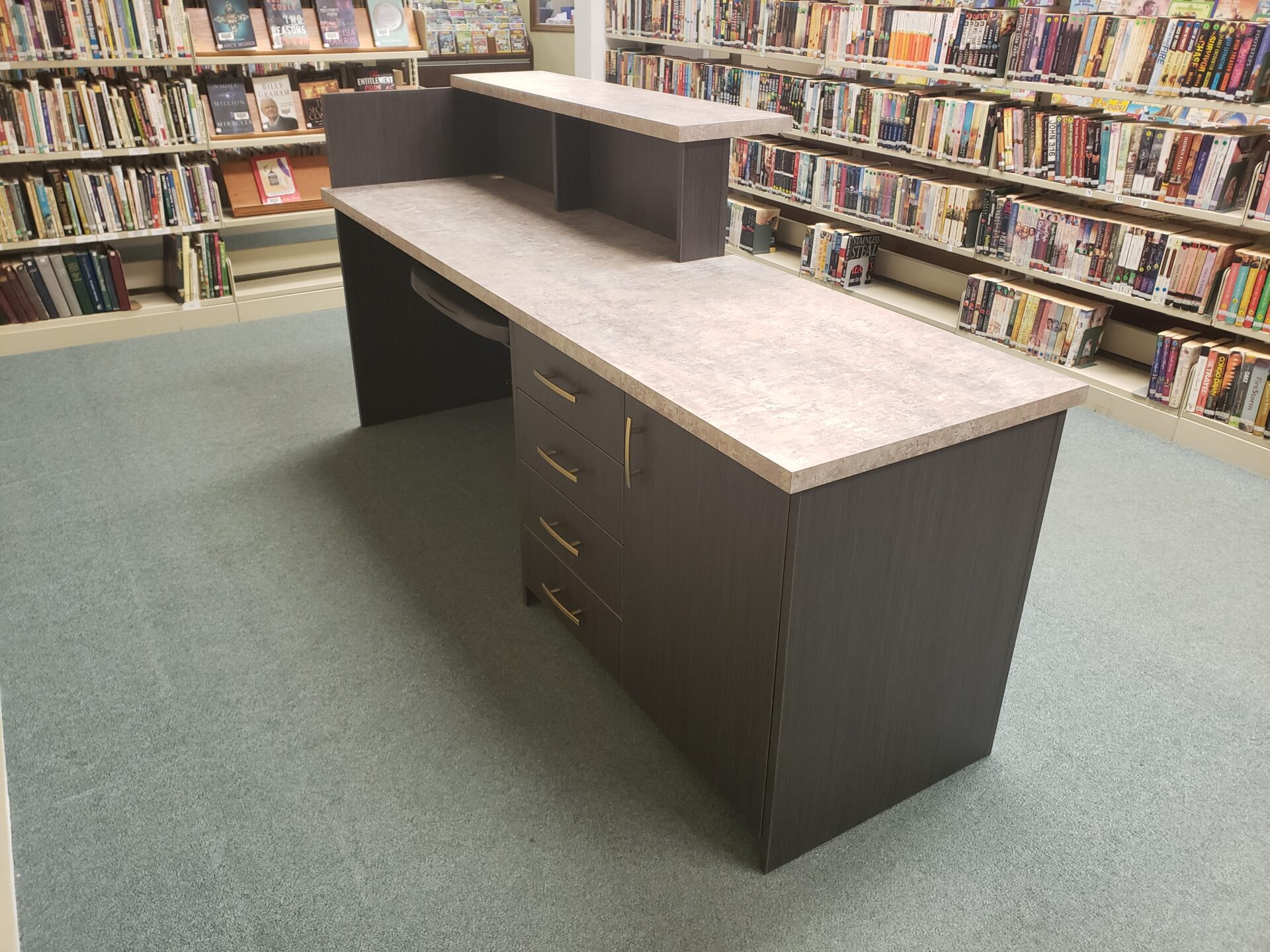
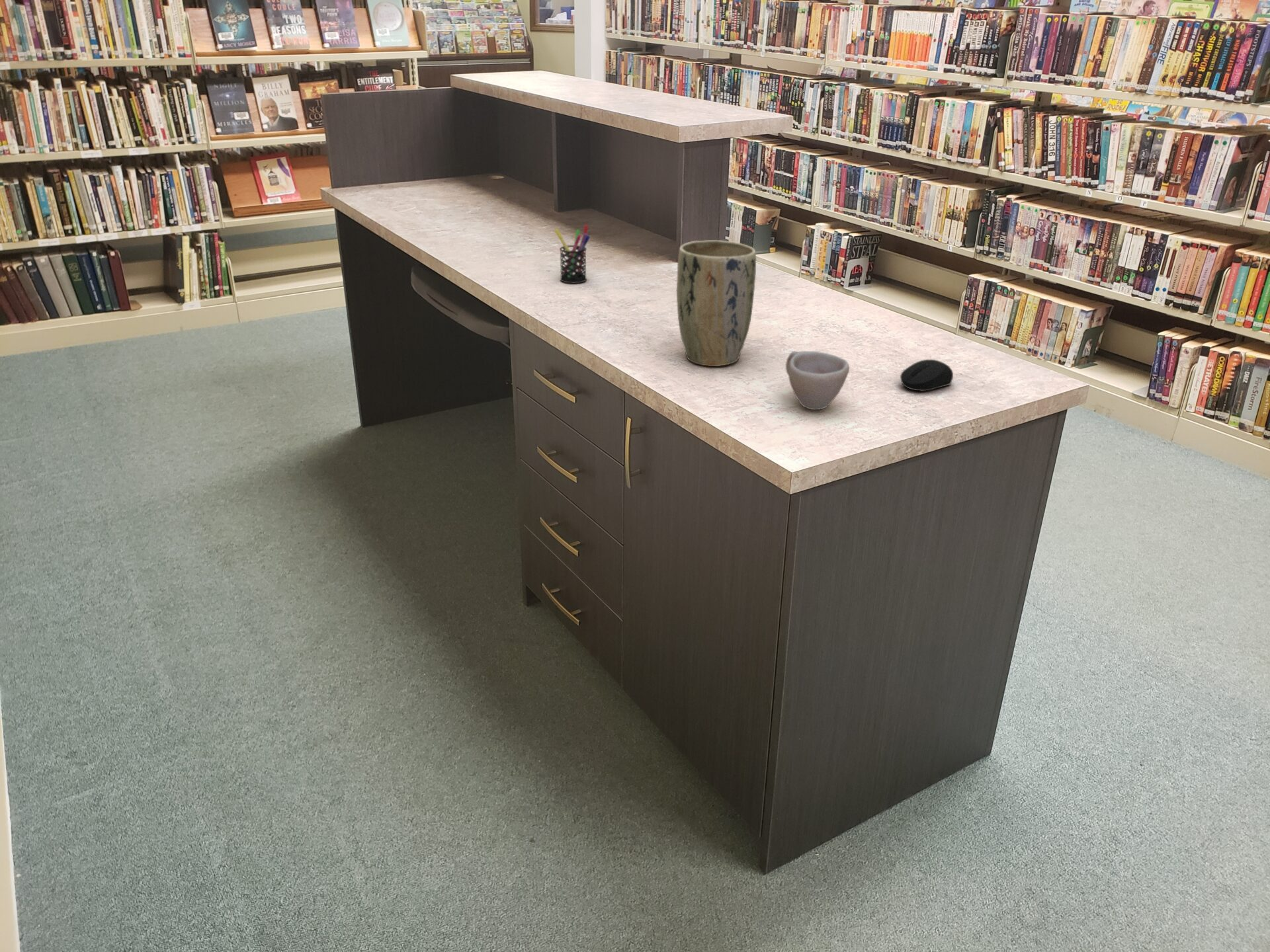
+ plant pot [676,240,757,367]
+ computer mouse [900,359,954,392]
+ cup [785,350,850,411]
+ pen holder [554,224,591,284]
